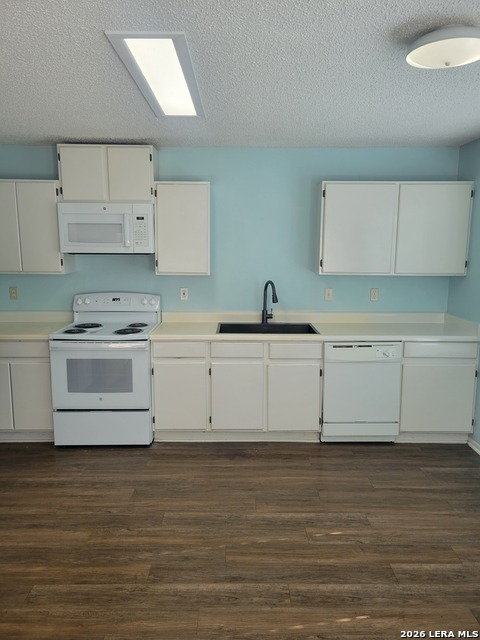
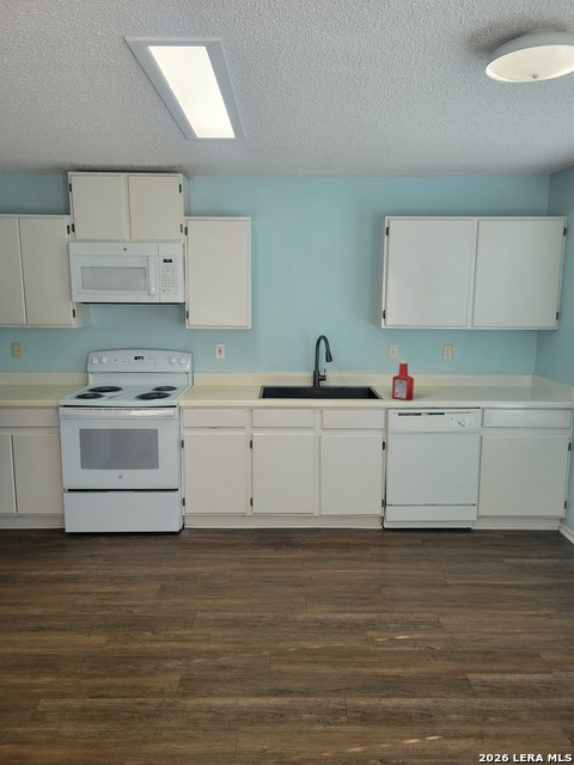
+ soap bottle [391,359,415,402]
